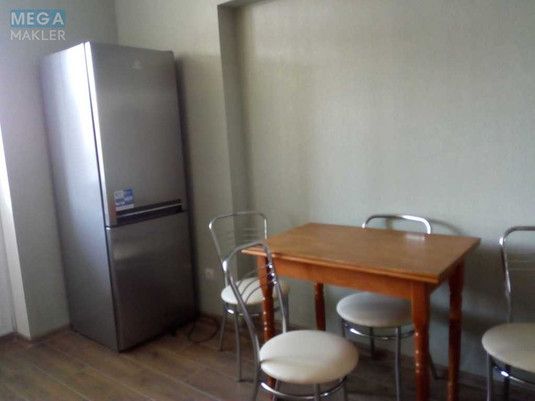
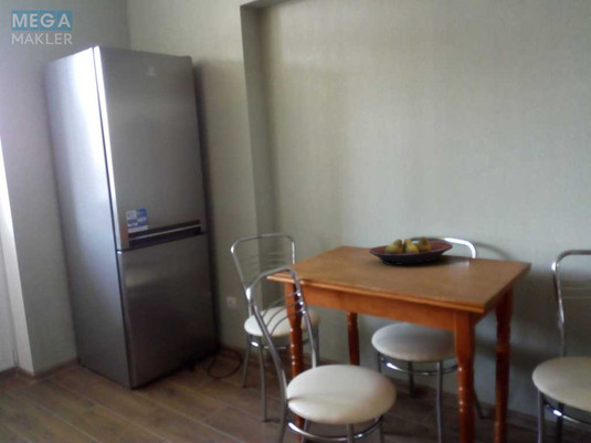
+ fruit bowl [368,235,454,266]
